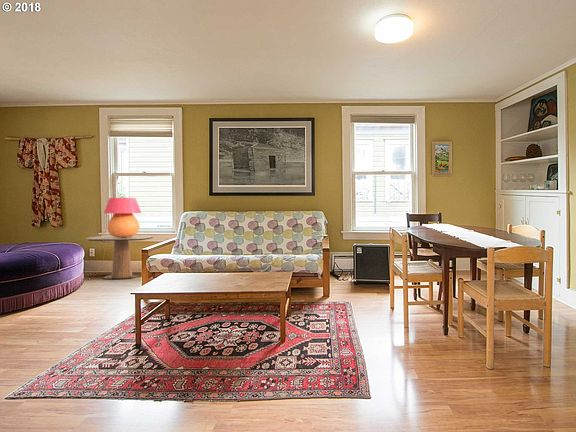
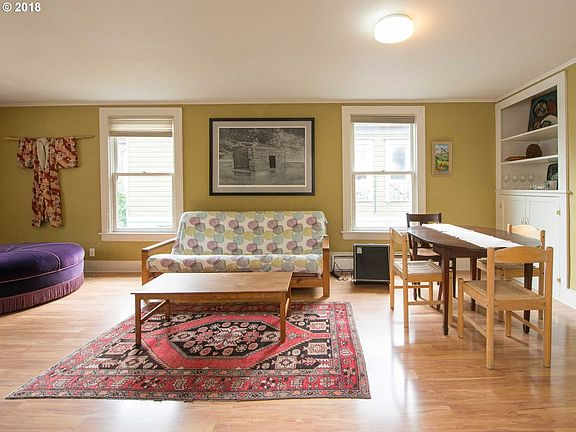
- table lamp [103,197,142,237]
- side table [86,234,155,280]
